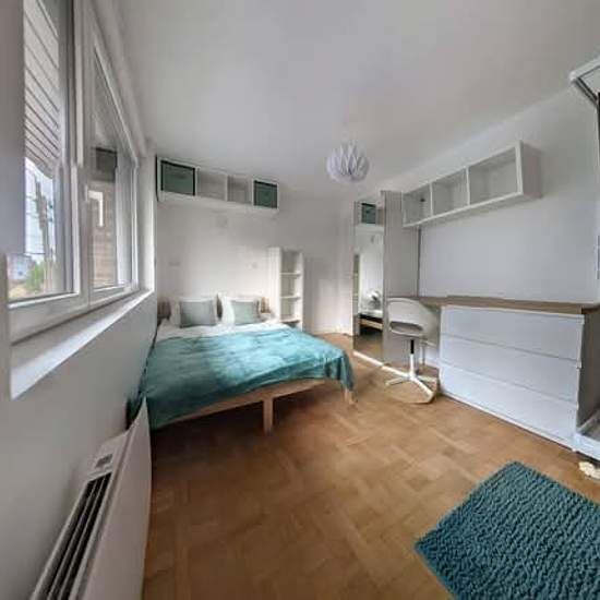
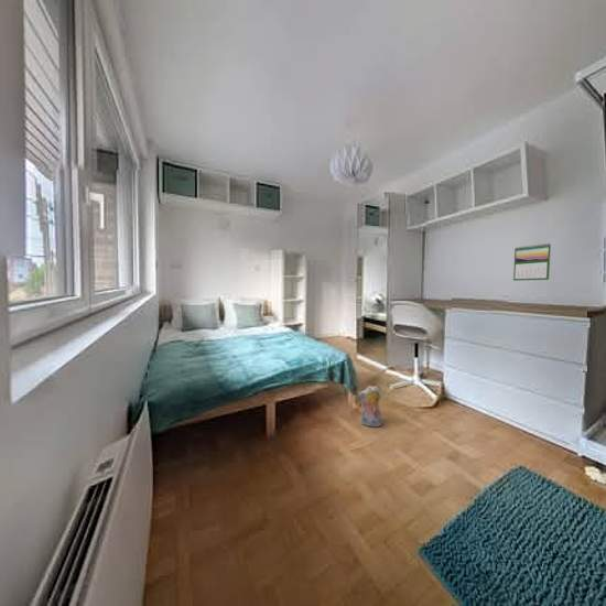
+ calendar [512,242,552,282]
+ plush toy [357,385,382,428]
